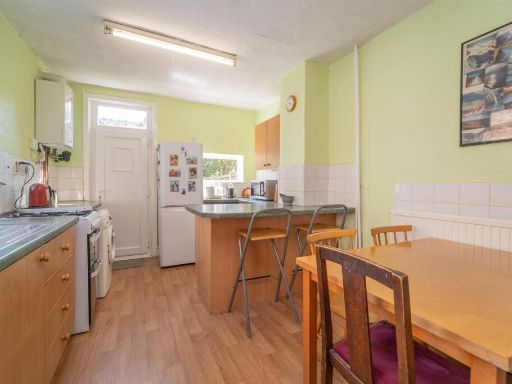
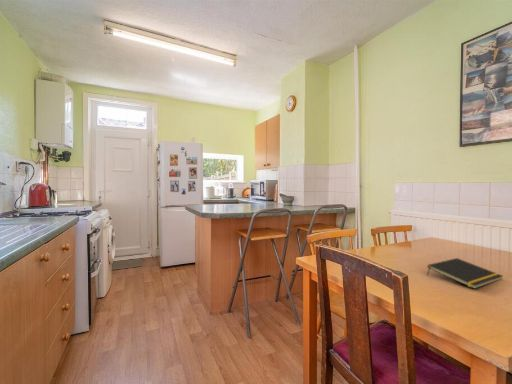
+ notepad [426,257,503,290]
